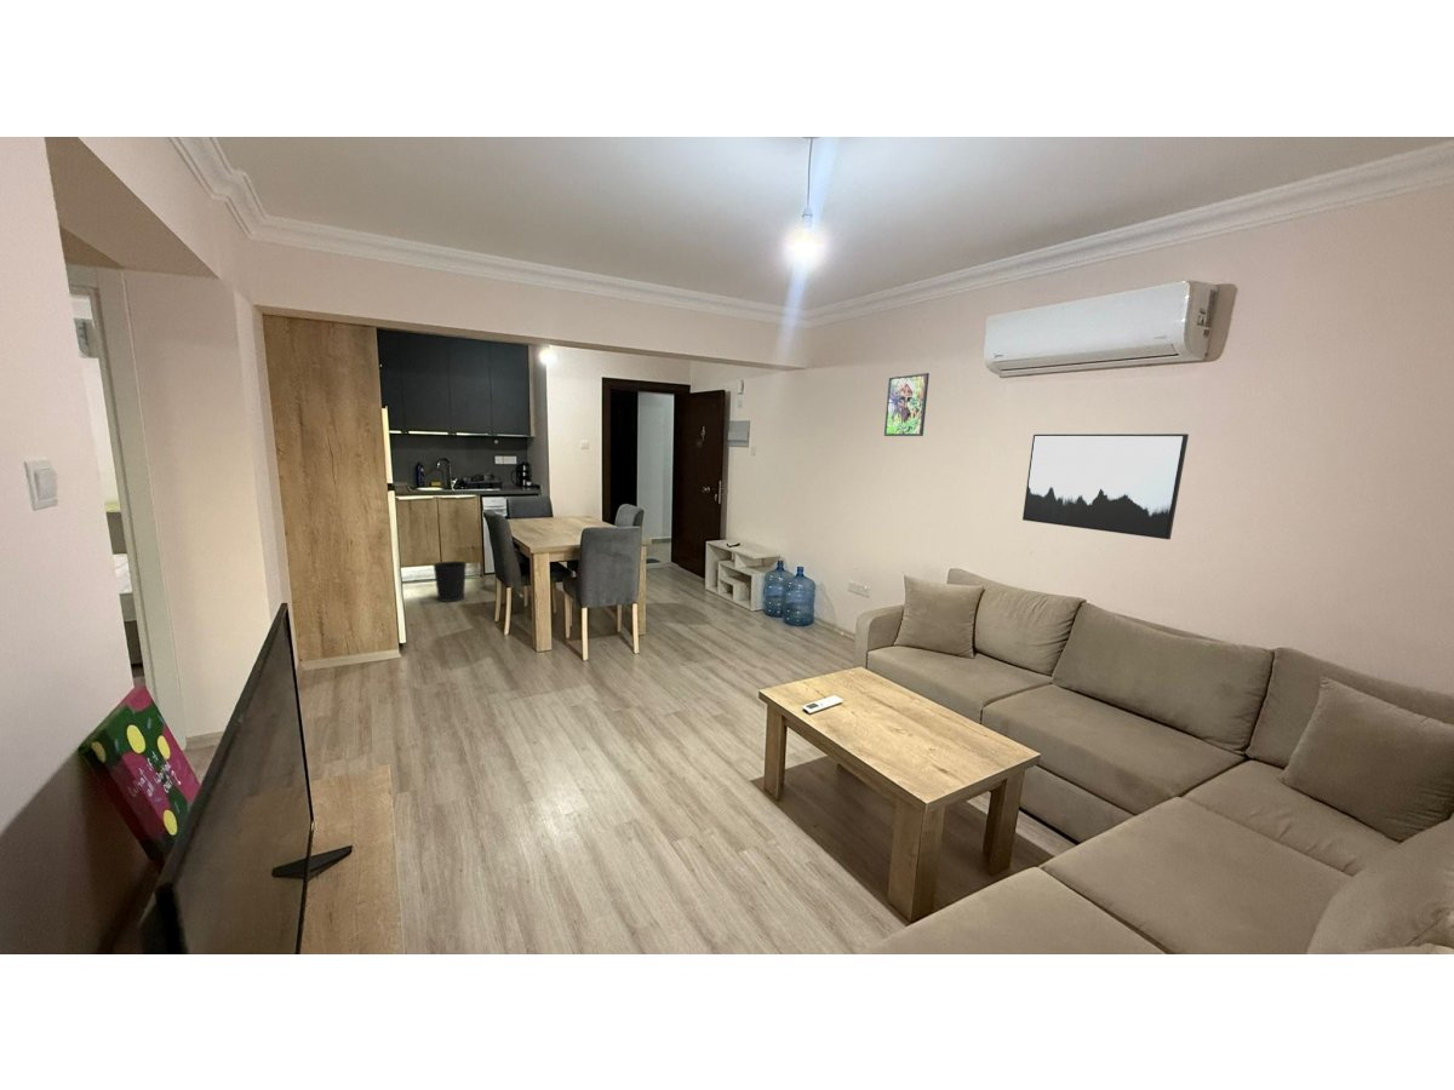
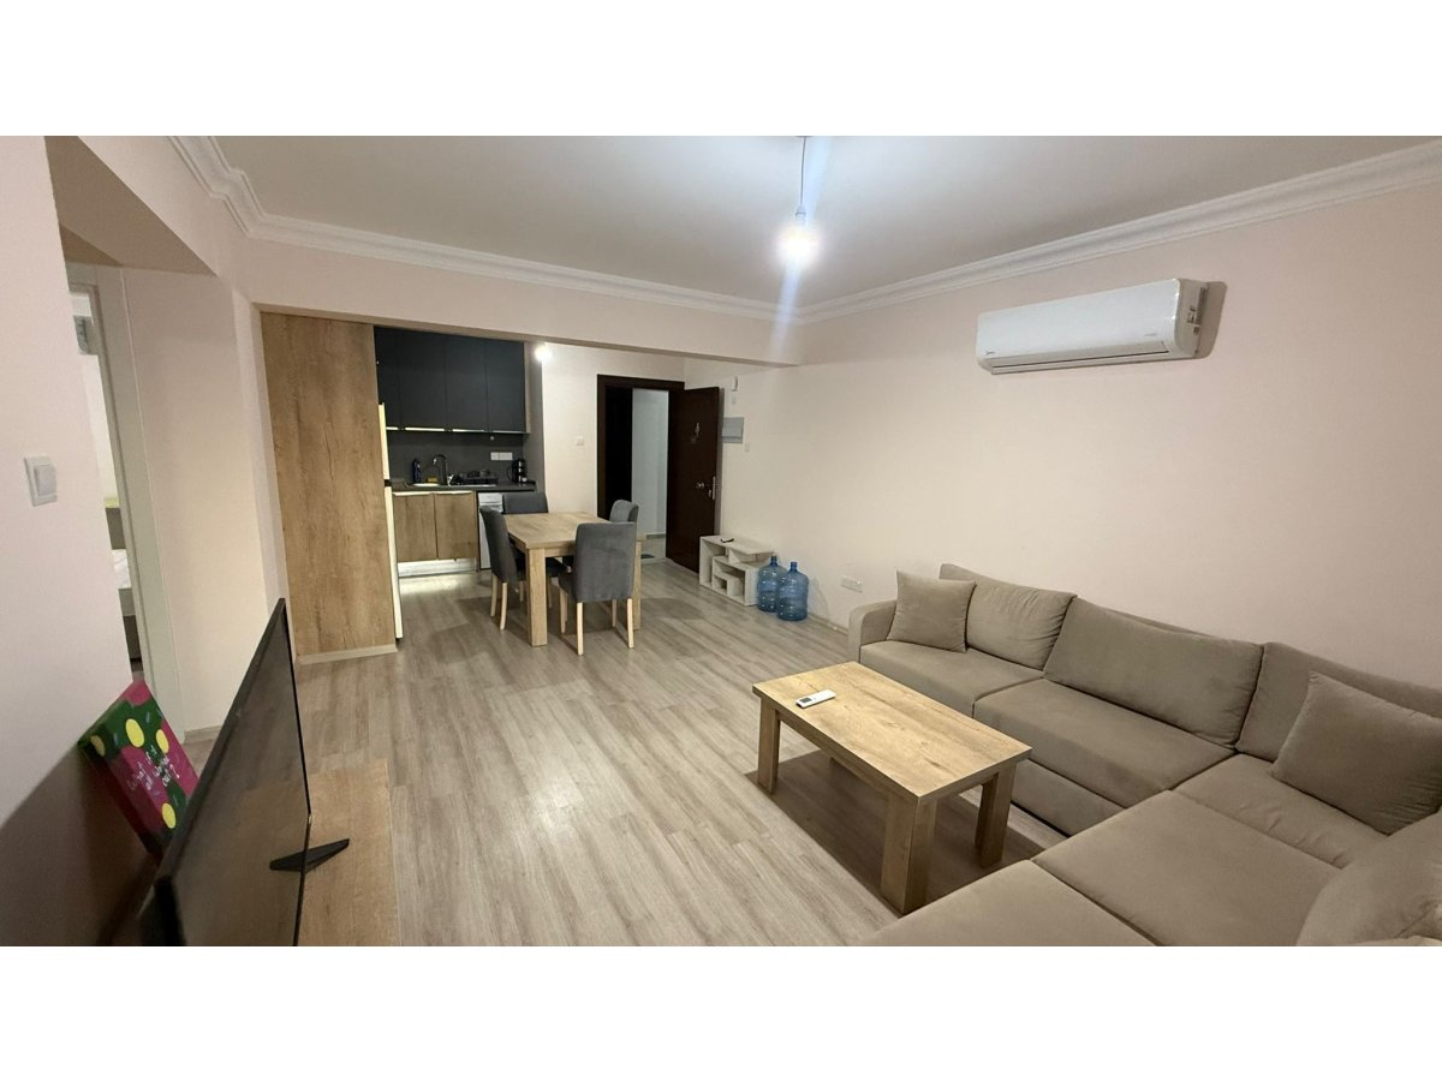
- wall art [1021,432,1190,540]
- wastebasket [431,561,468,603]
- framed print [883,372,931,437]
